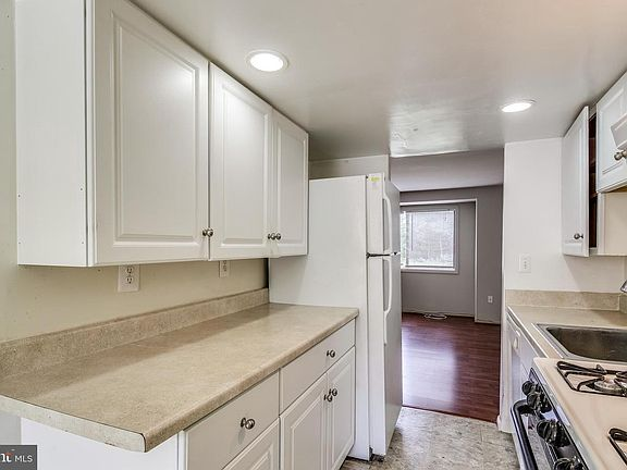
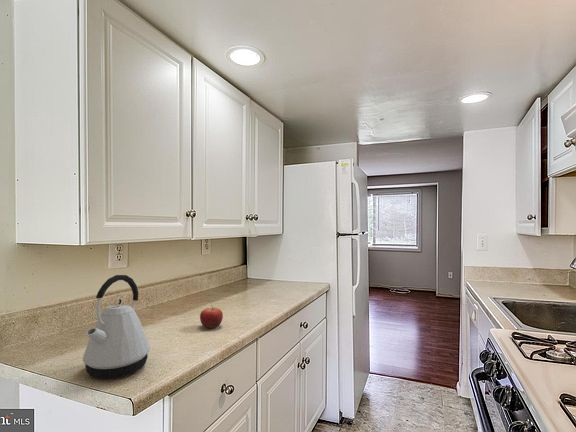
+ fruit [199,304,224,329]
+ kettle [82,274,151,380]
